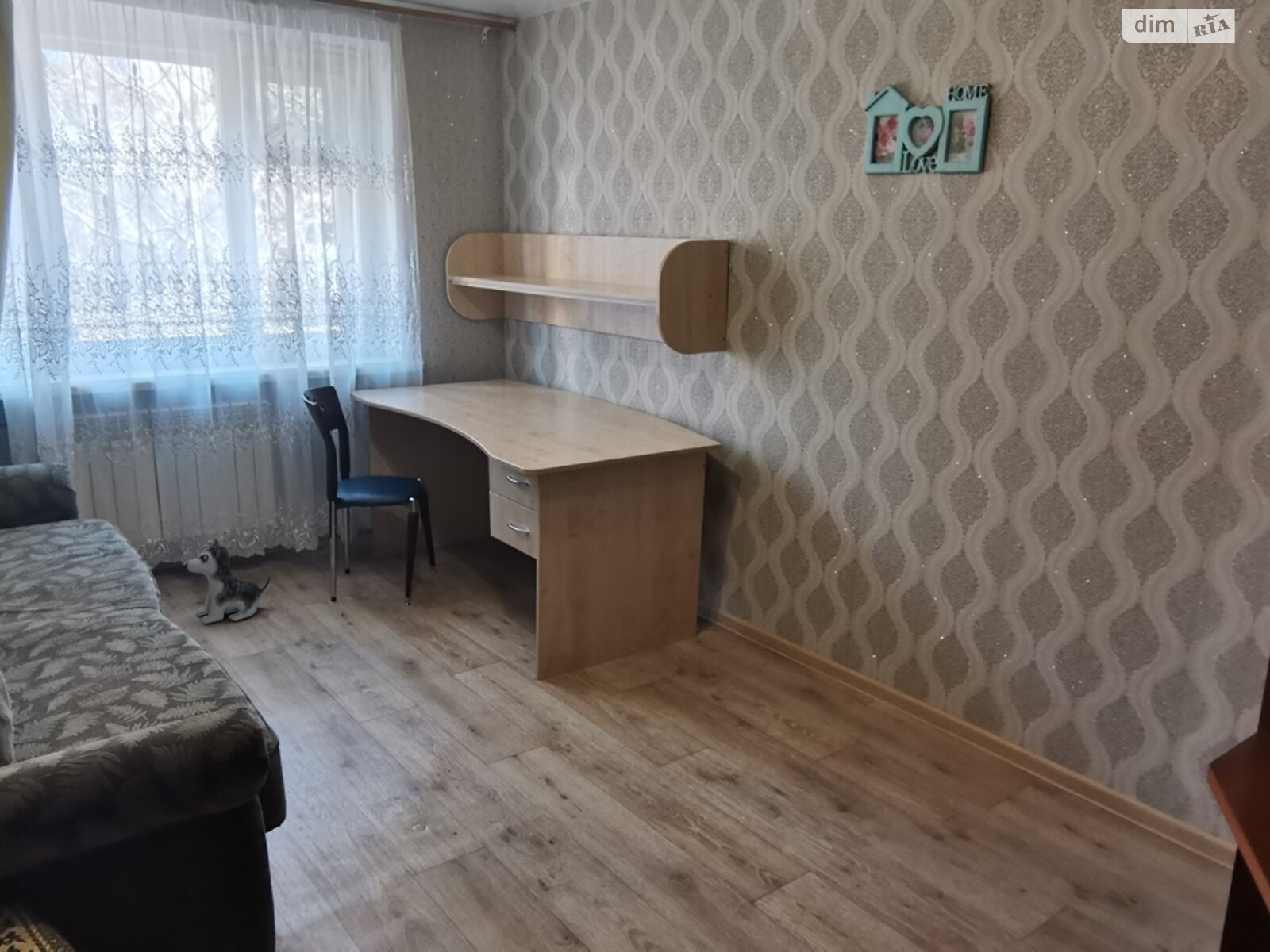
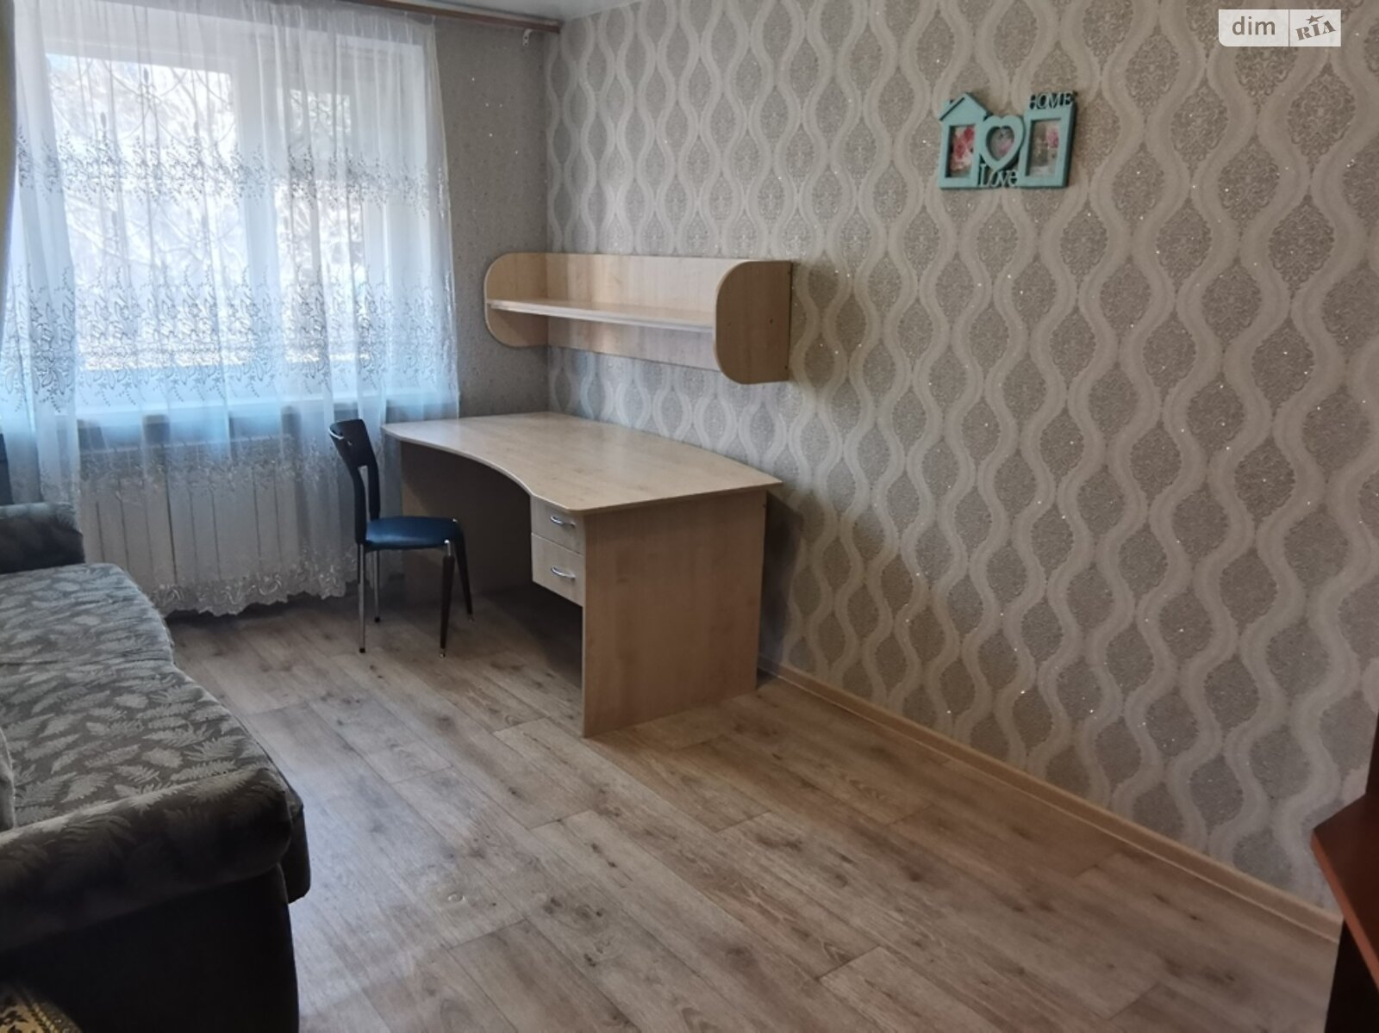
- plush toy [186,538,272,624]
